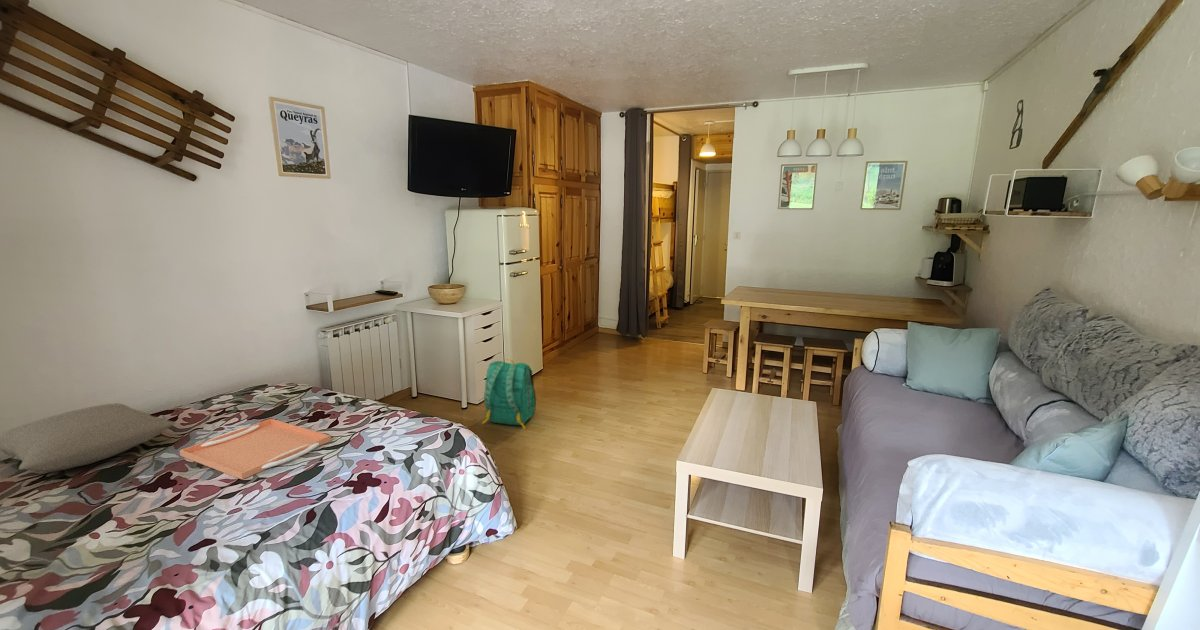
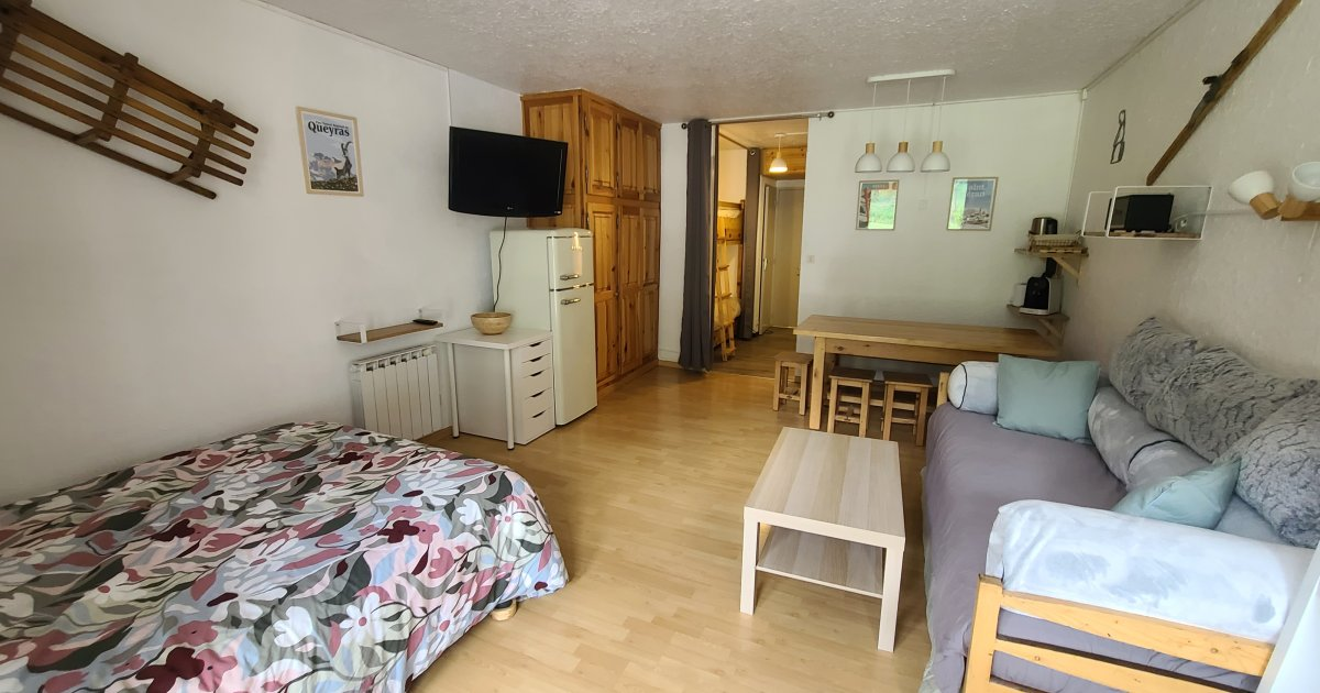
- pillow [0,402,177,474]
- serving tray [179,418,332,480]
- backpack [481,358,537,430]
